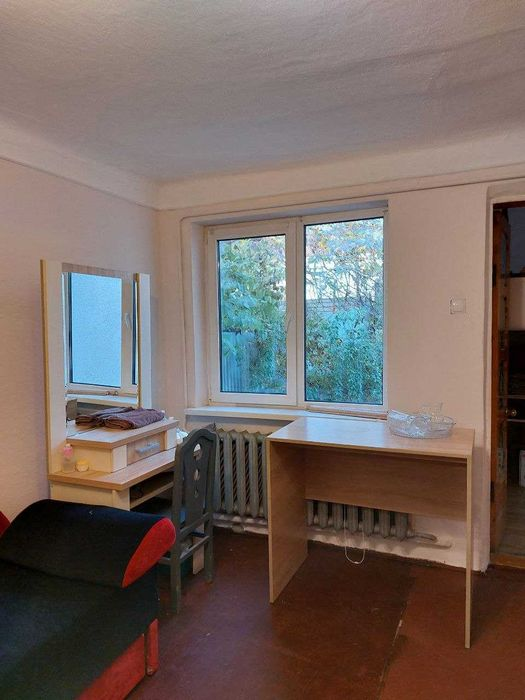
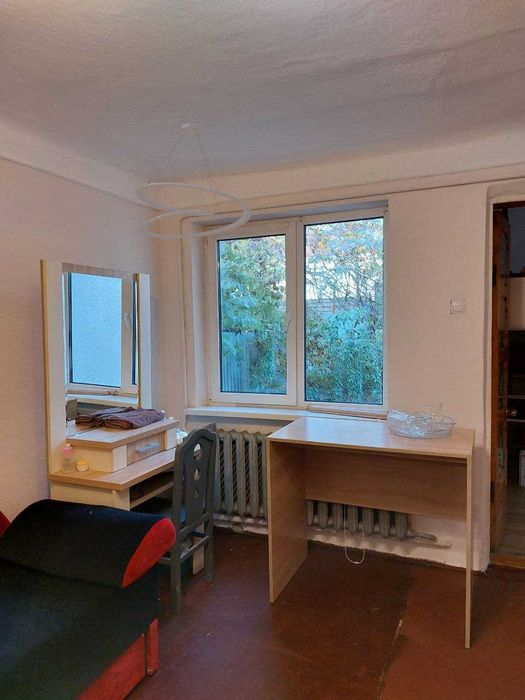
+ ceiling light fixture [135,122,252,240]
